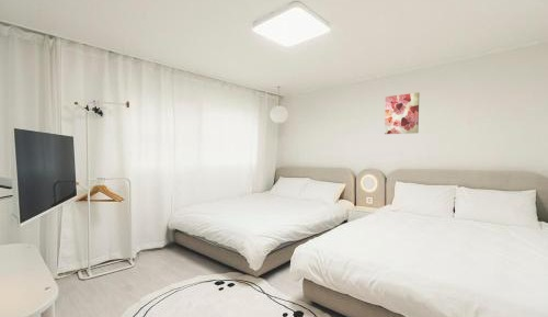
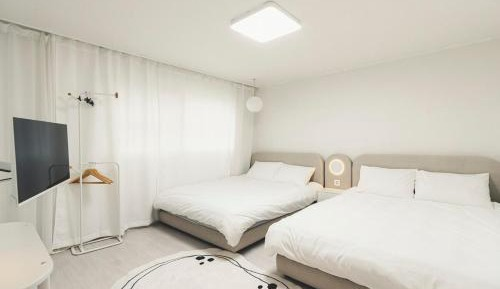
- wall art [384,92,420,135]
